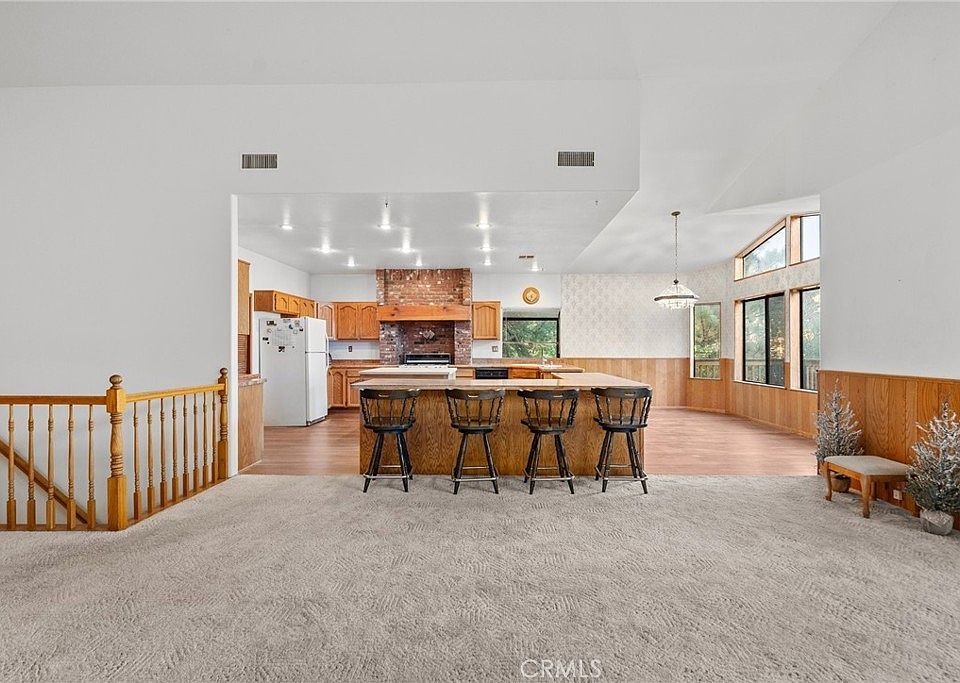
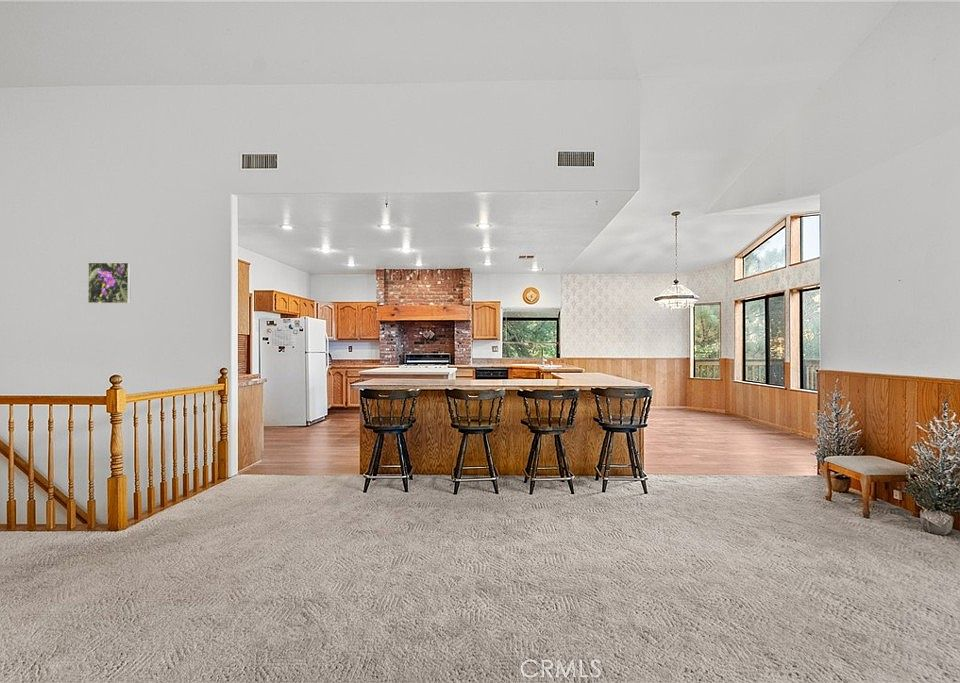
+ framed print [87,262,132,305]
